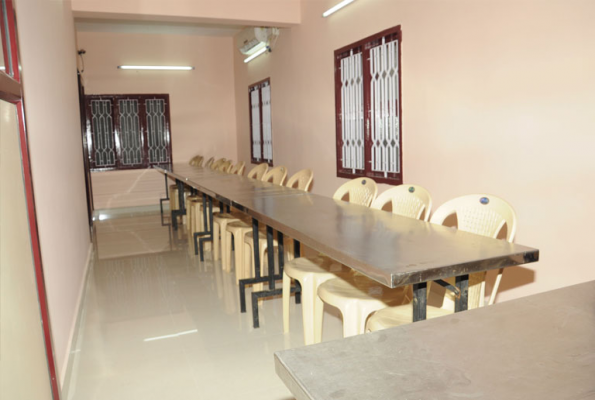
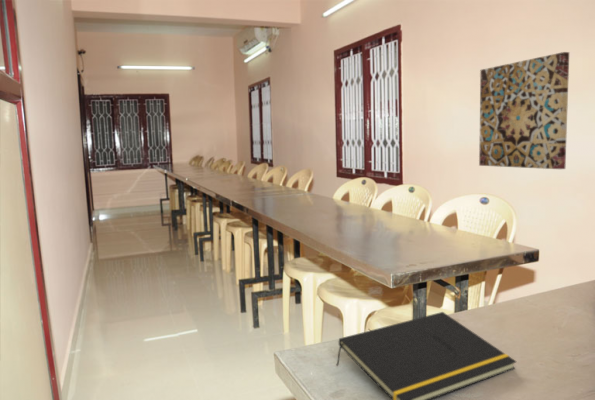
+ wall art [478,51,570,170]
+ notepad [336,311,517,400]
